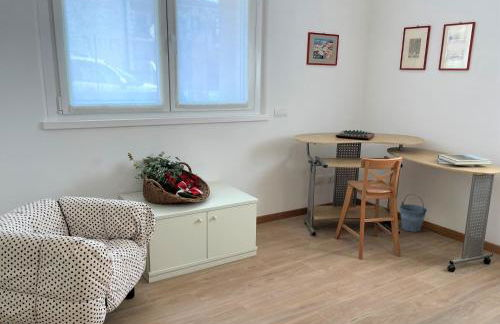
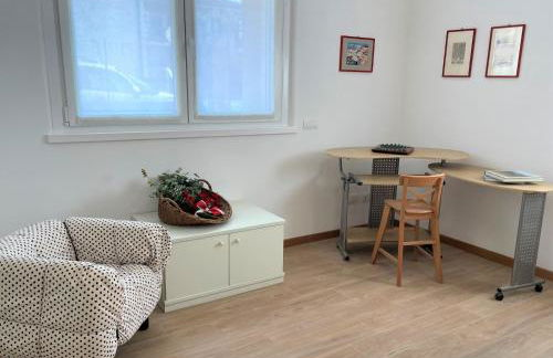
- bucket [398,193,428,233]
